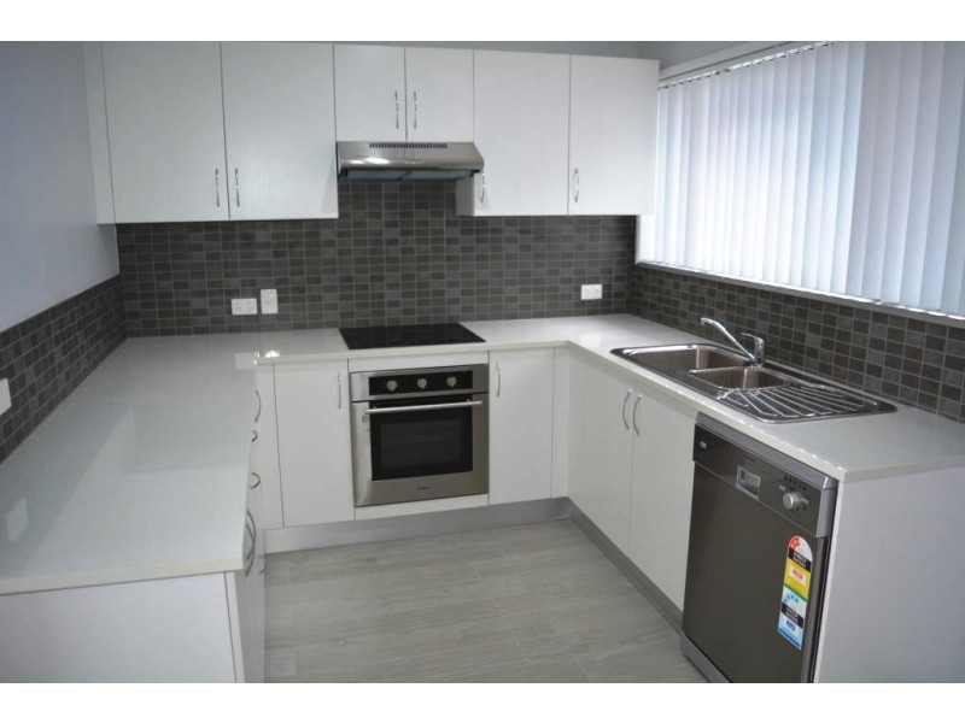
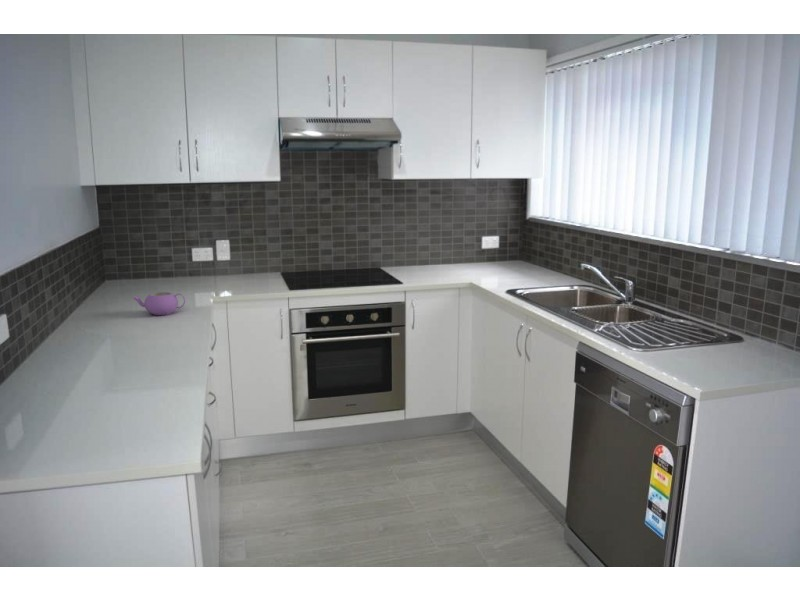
+ teapot [133,291,186,316]
